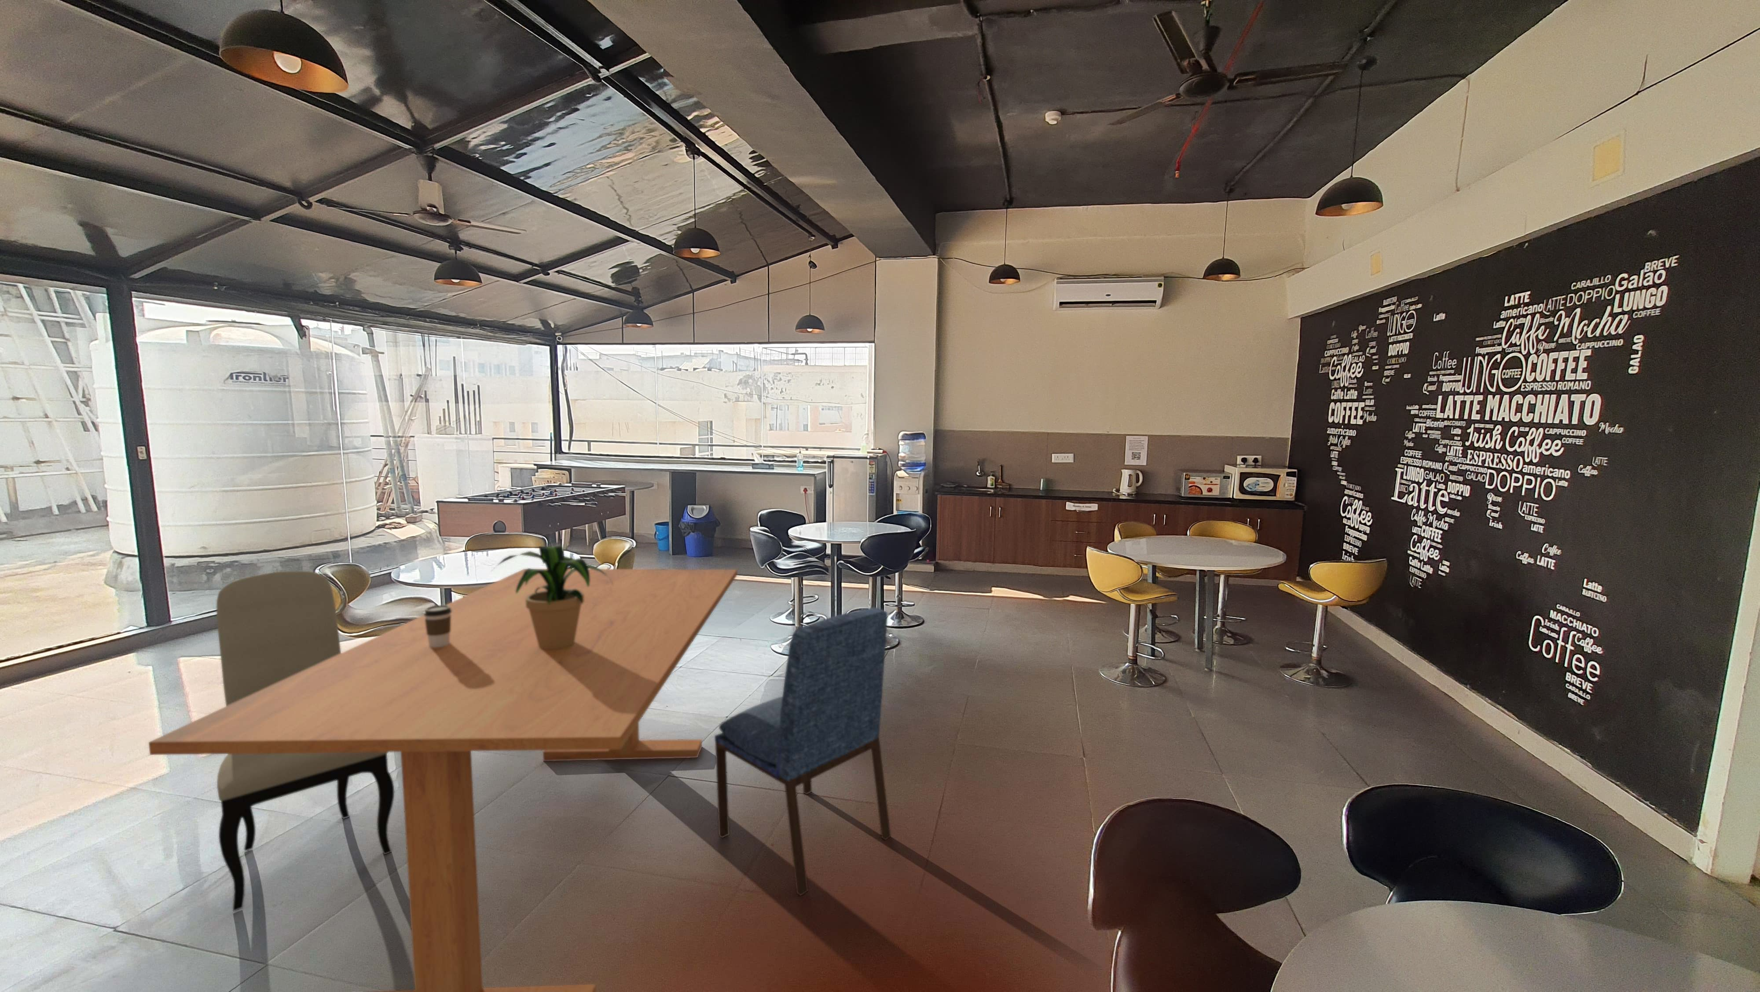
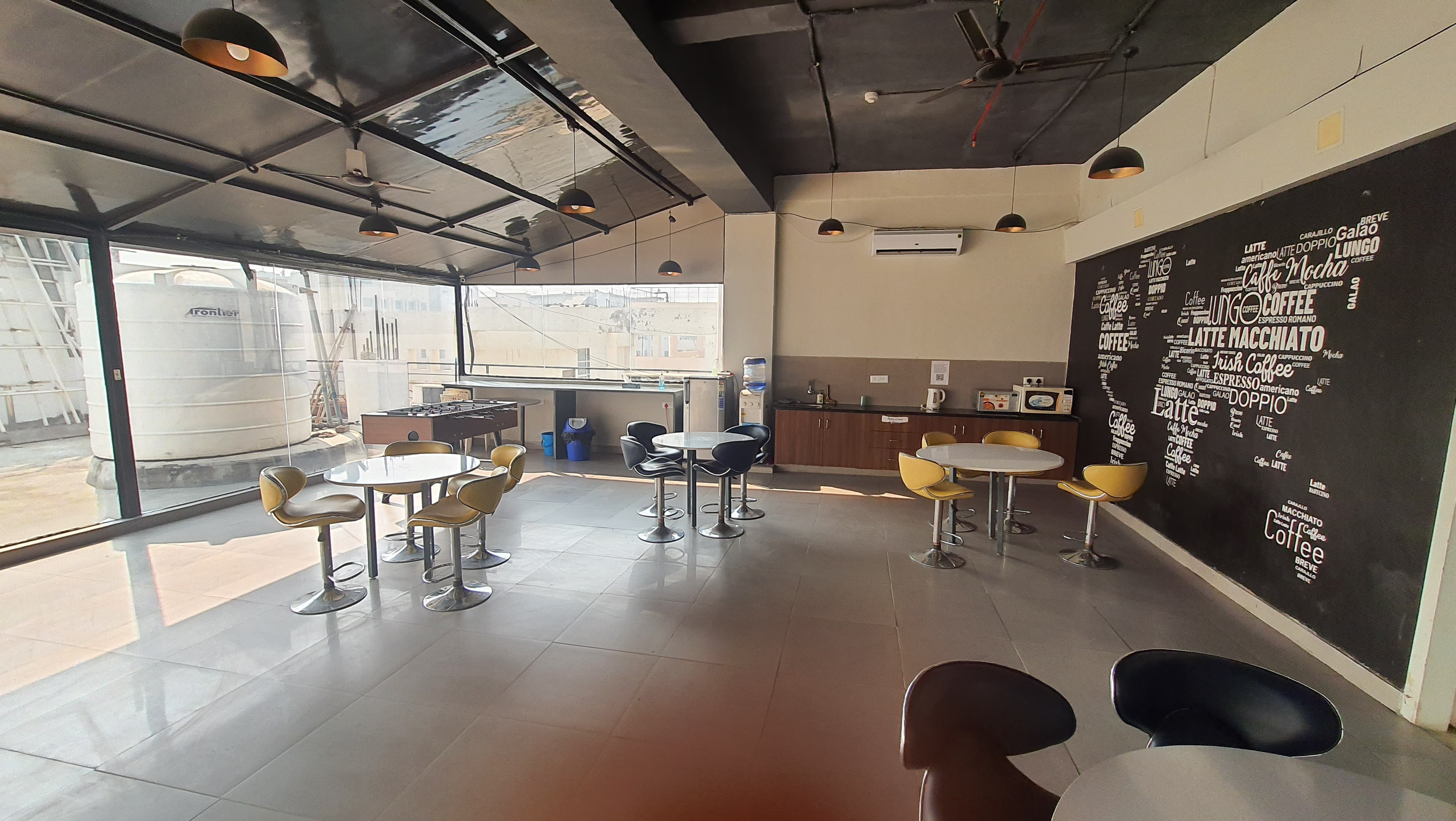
- dining chair [216,570,395,912]
- potted plant [491,545,613,650]
- coffee cup [423,604,451,648]
- dining table [149,568,737,992]
- dining chair [714,607,891,897]
